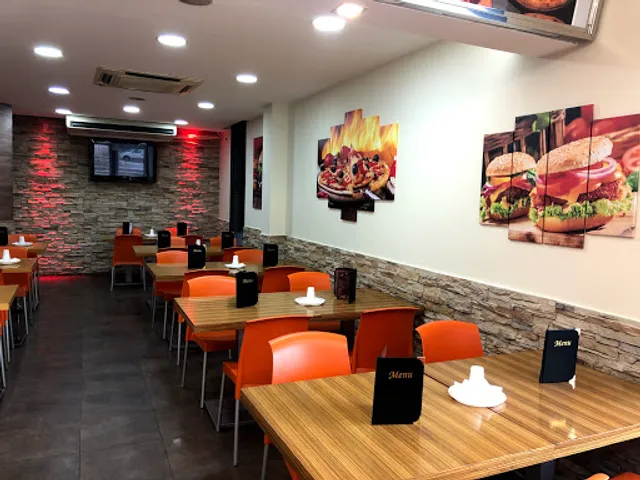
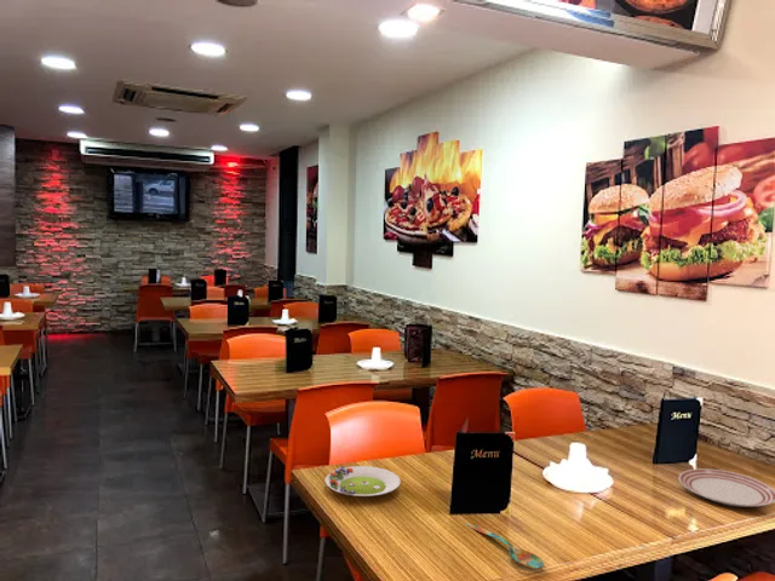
+ spoon [465,523,545,570]
+ dinner plate [678,467,775,508]
+ salad plate [325,465,402,497]
